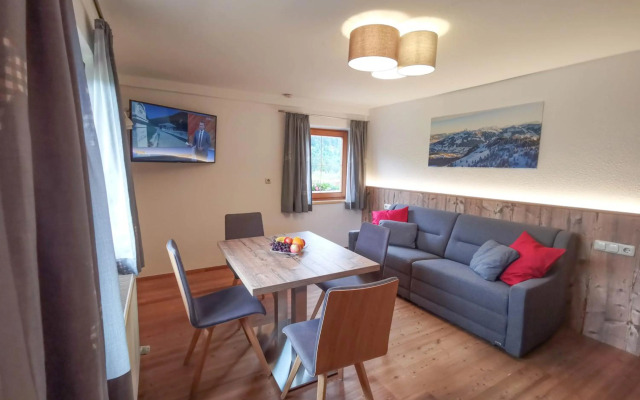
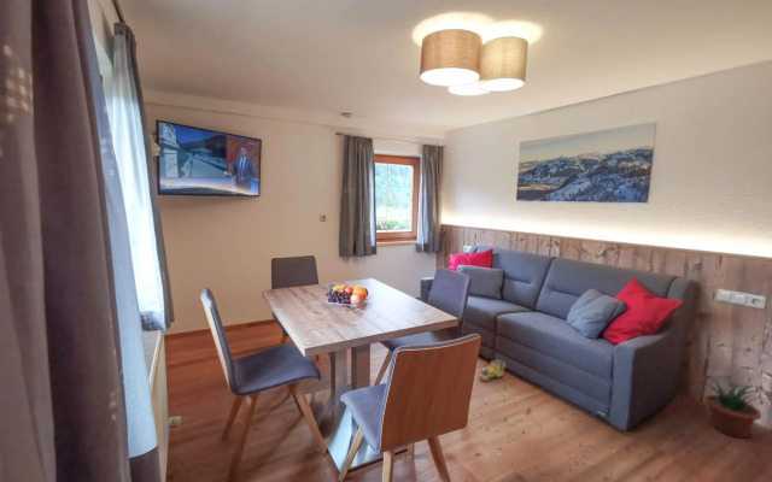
+ potted plant [698,374,771,439]
+ toy train [476,358,507,382]
